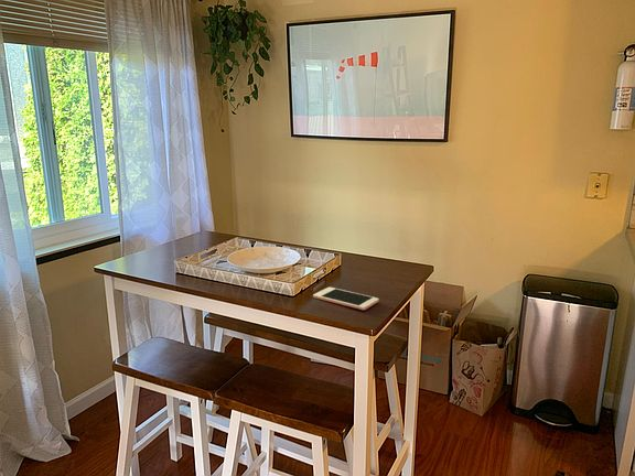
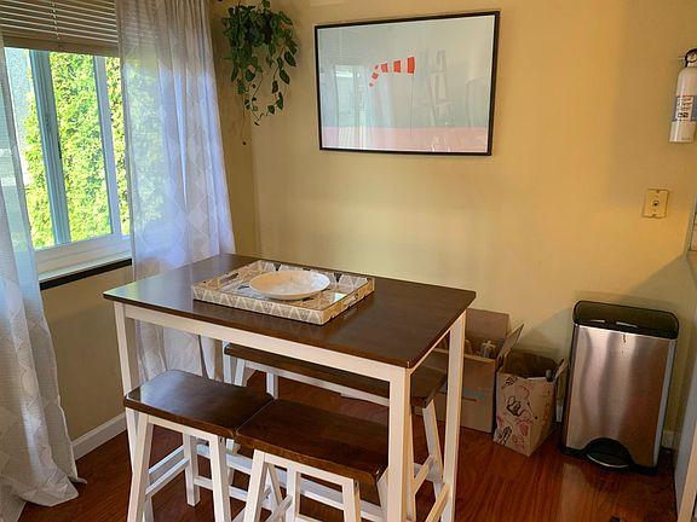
- cell phone [312,286,380,311]
